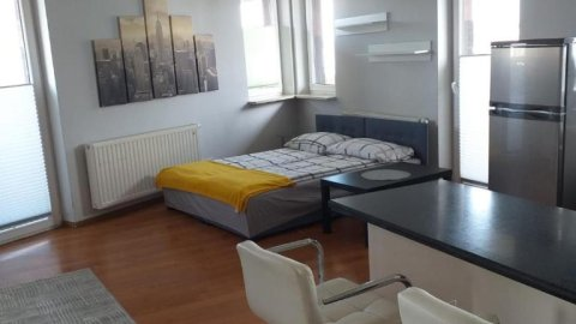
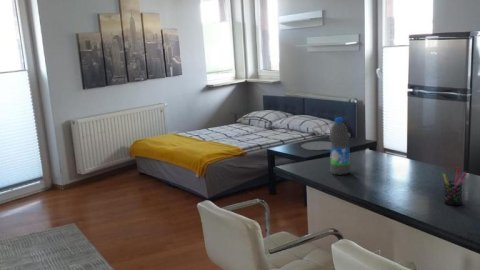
+ pen holder [441,166,468,206]
+ water bottle [329,117,351,176]
